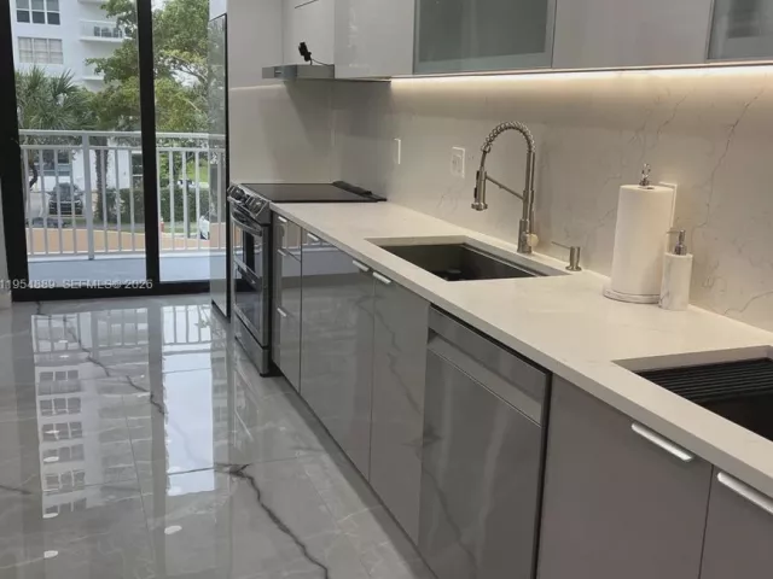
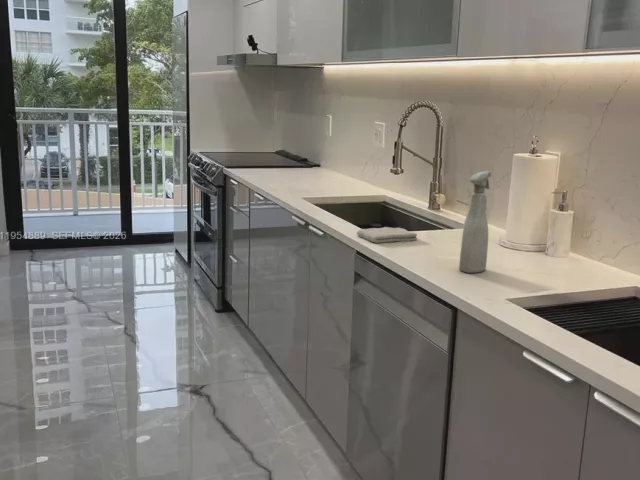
+ spray bottle [458,170,492,274]
+ washcloth [356,226,418,244]
